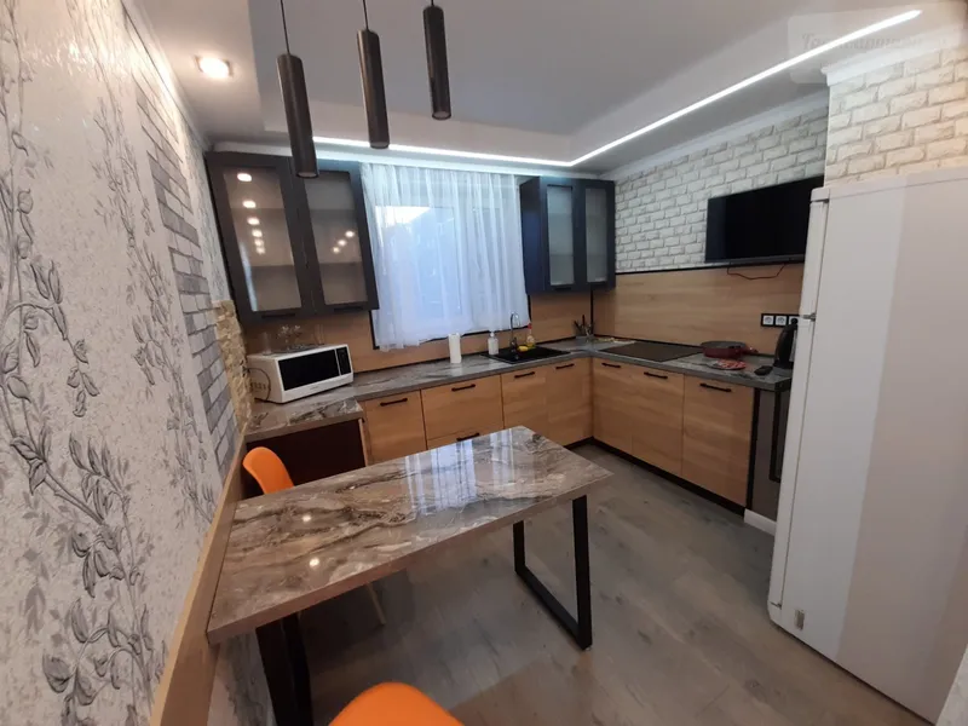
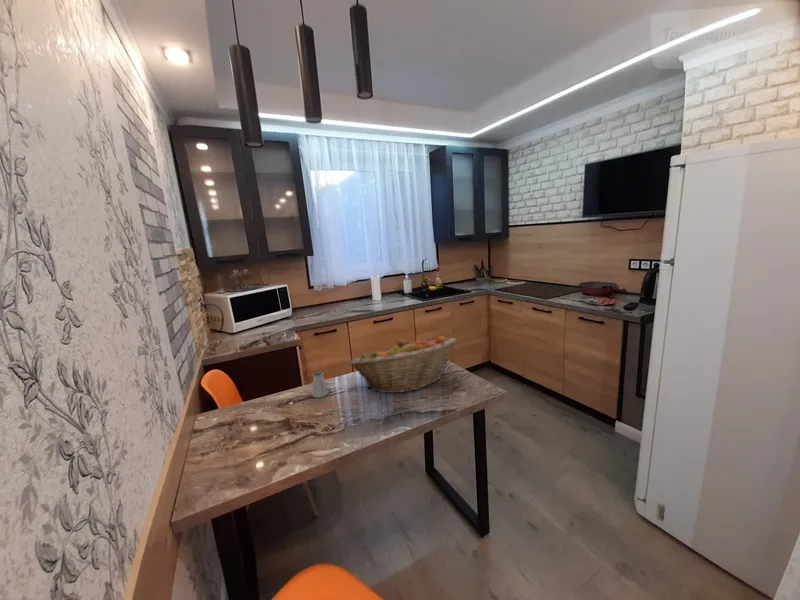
+ fruit basket [347,336,457,394]
+ saltshaker [311,370,330,399]
